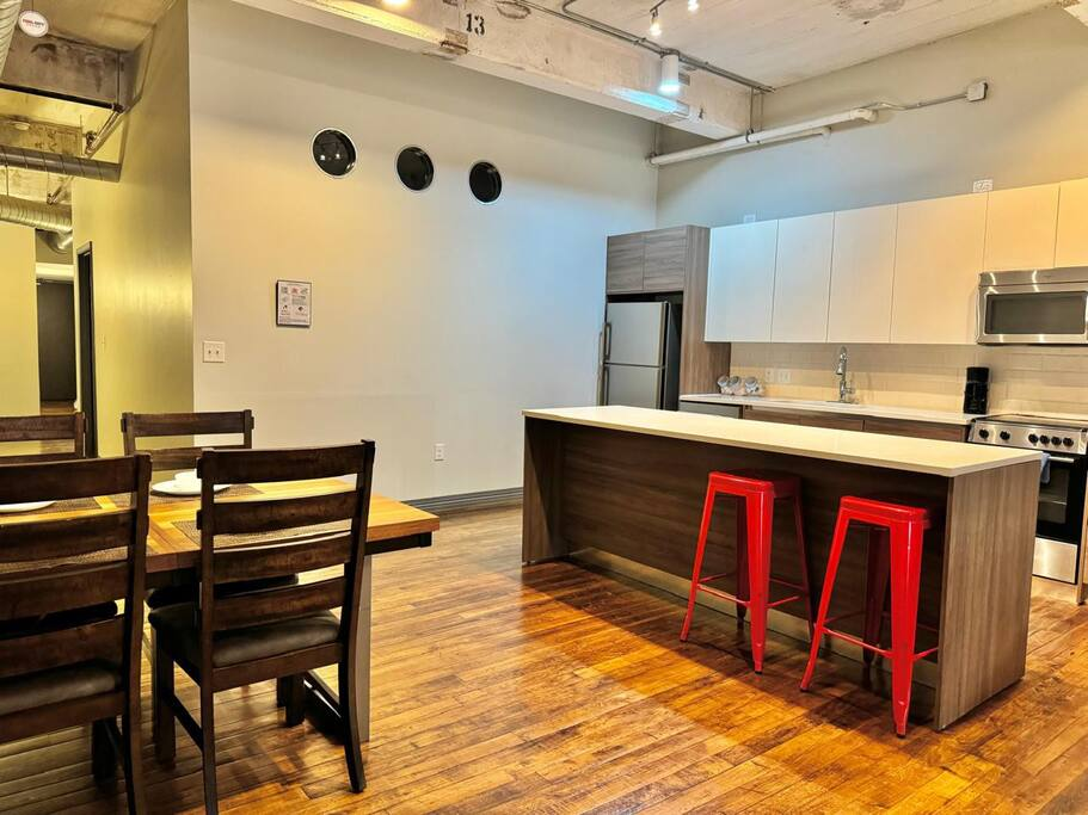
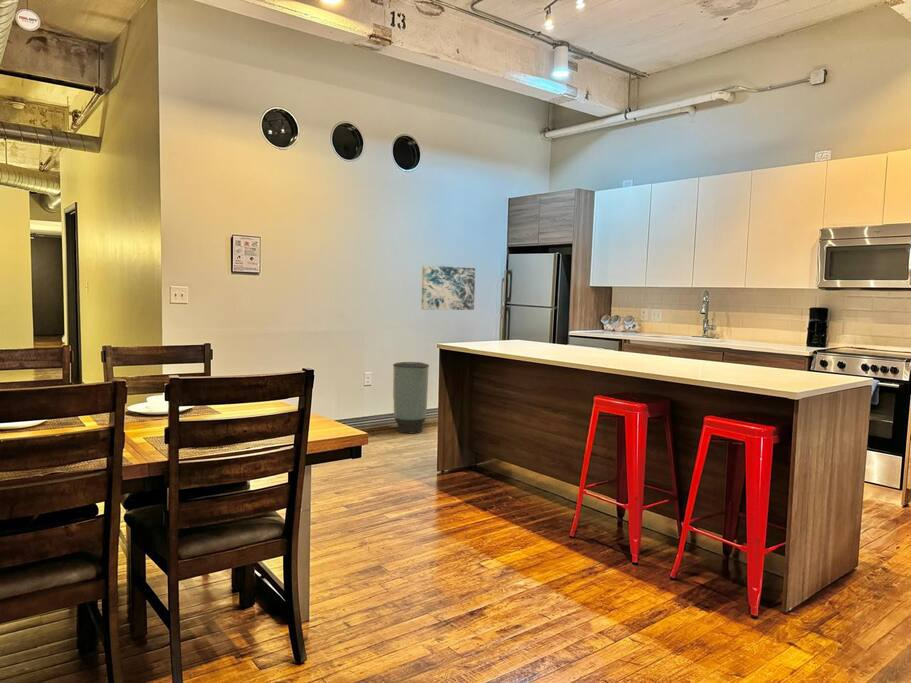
+ trash can [392,361,430,434]
+ wall art [420,264,476,311]
